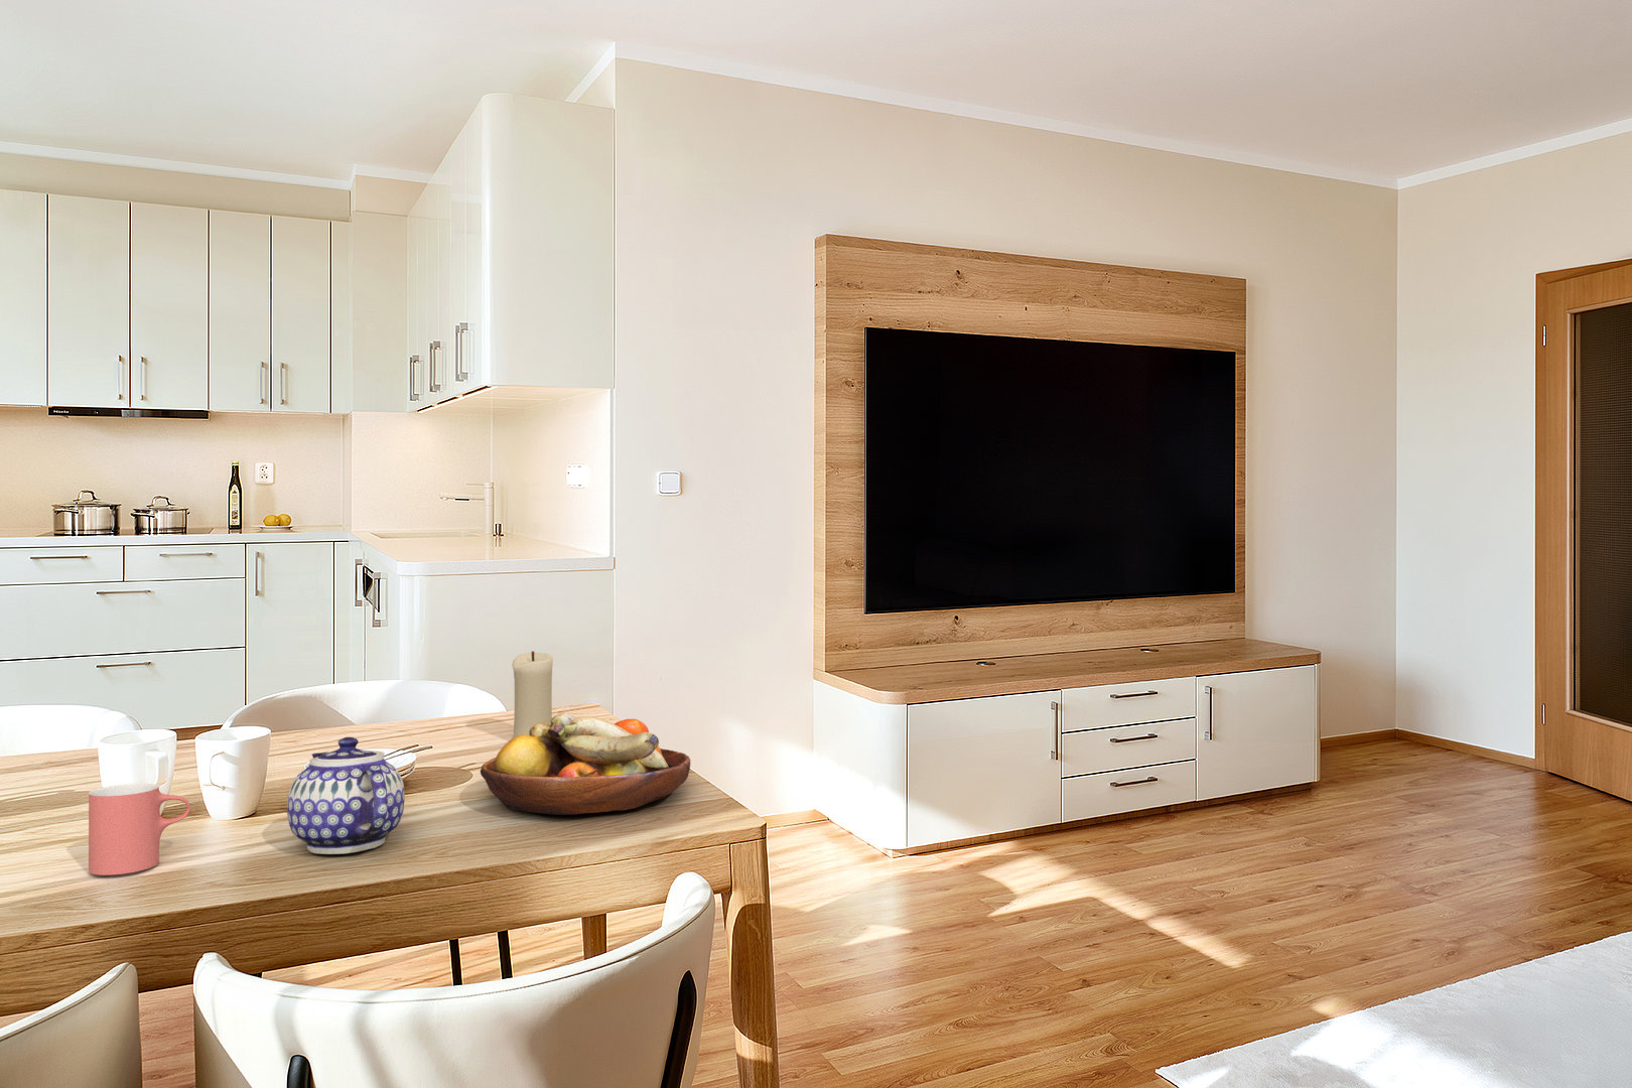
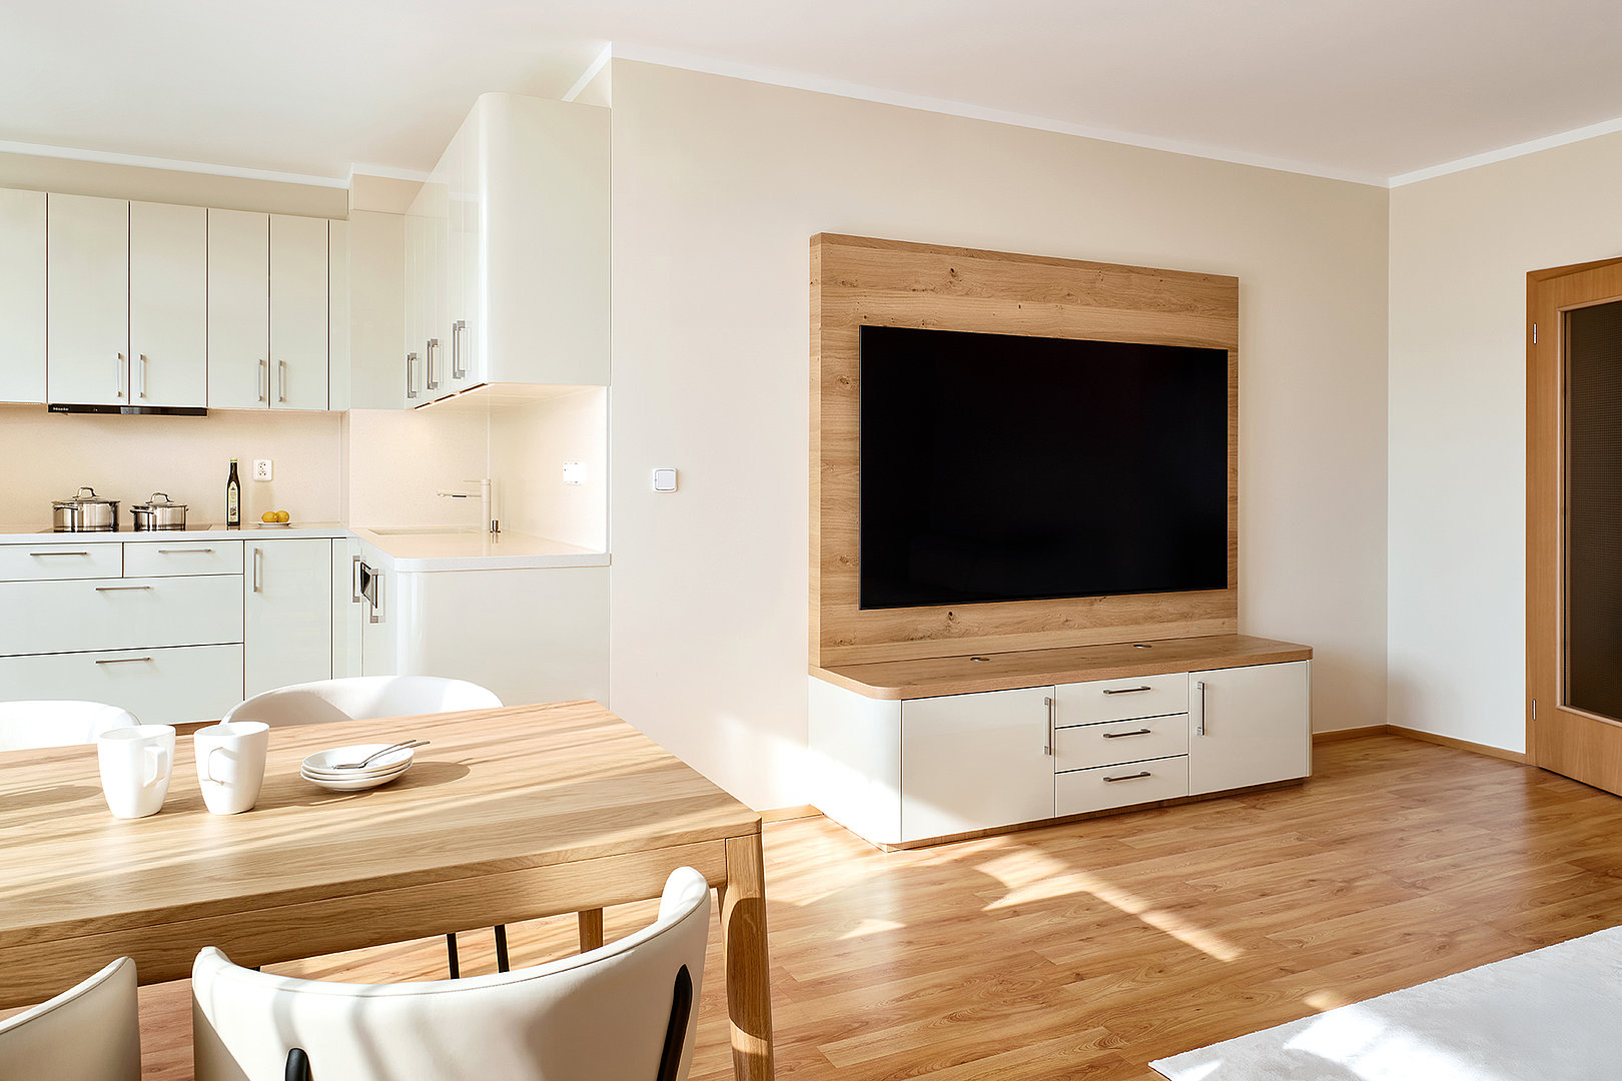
- cup [87,783,192,877]
- teapot [287,736,406,855]
- candle [508,650,554,742]
- fruit bowl [480,713,691,816]
